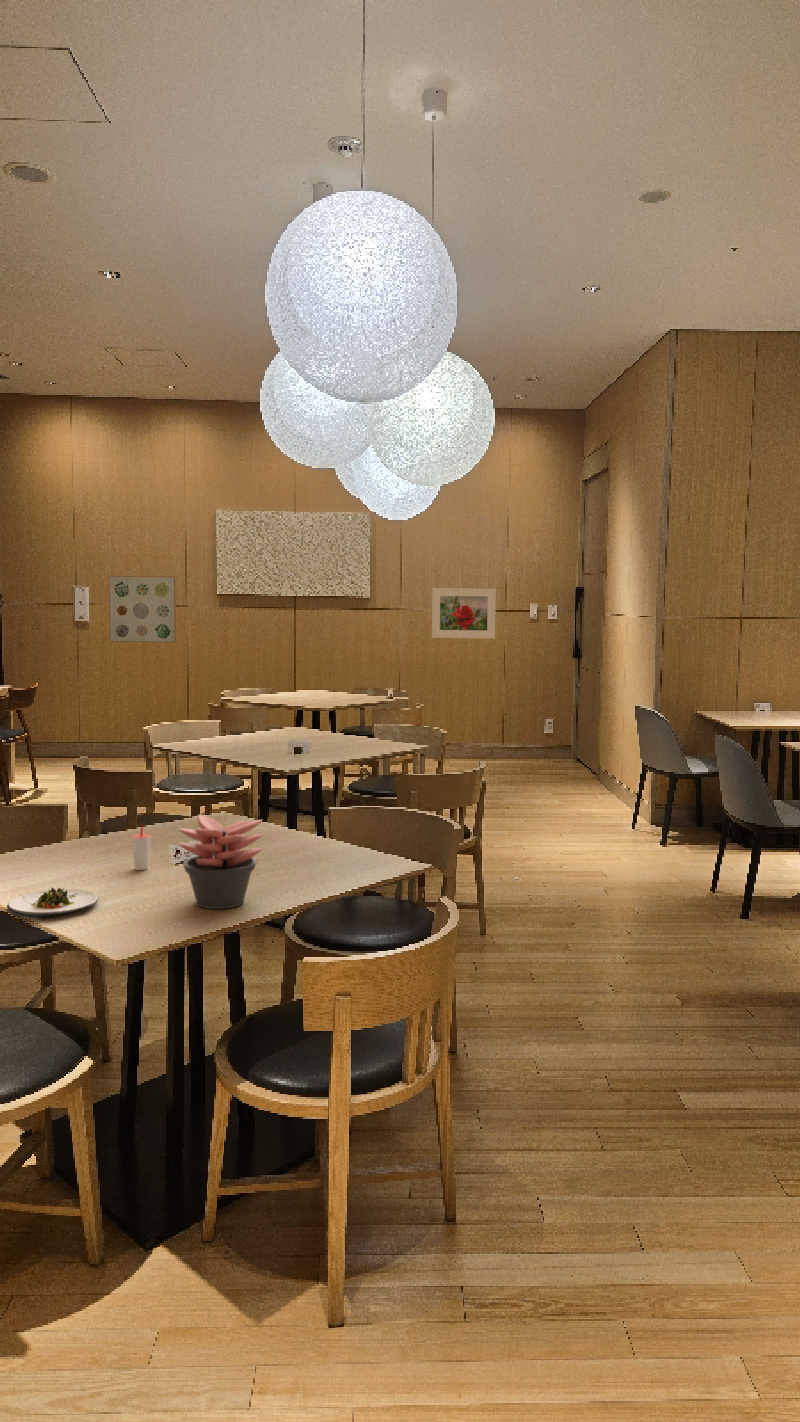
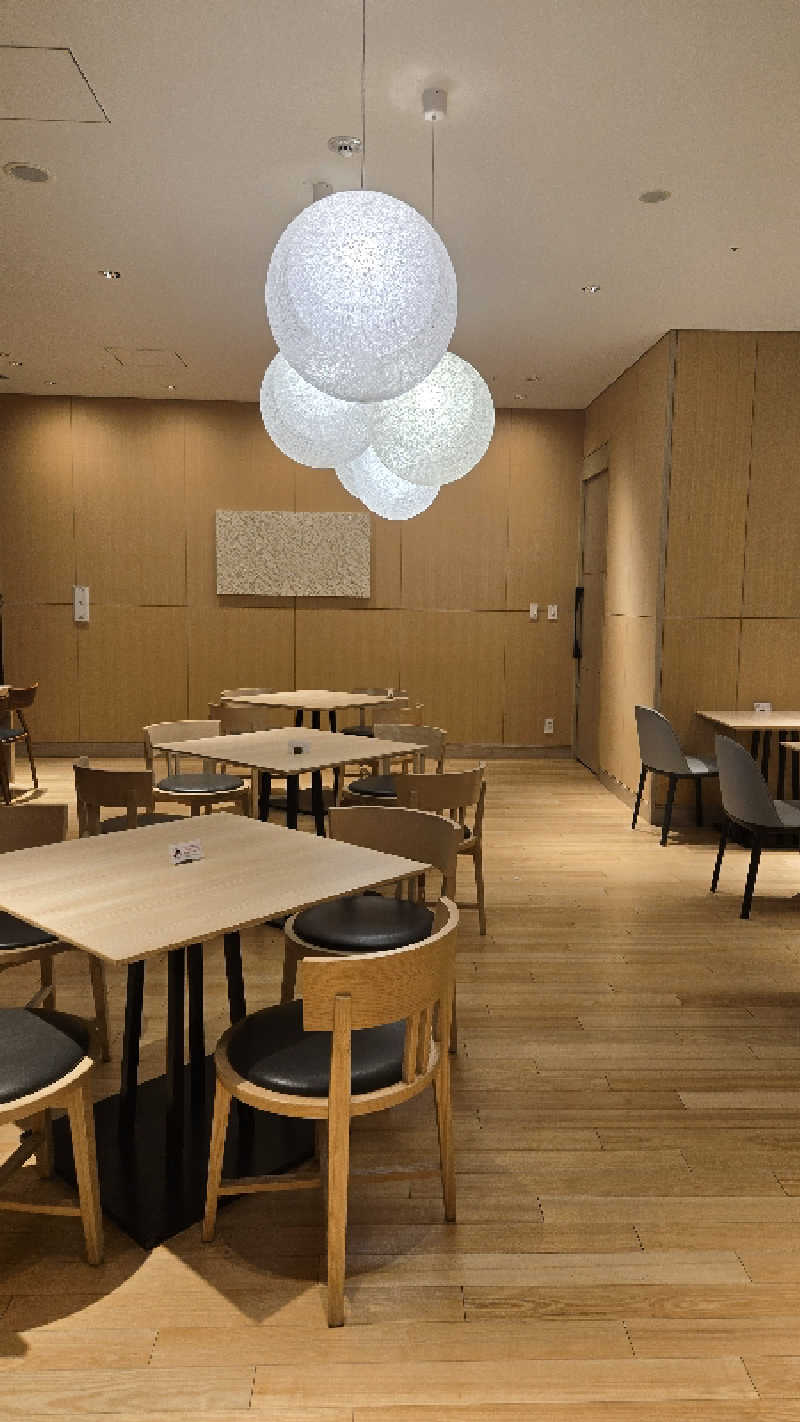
- succulent plant [177,814,264,910]
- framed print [431,587,497,639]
- cup [130,824,152,871]
- wall art [107,575,177,644]
- salad plate [6,886,100,919]
